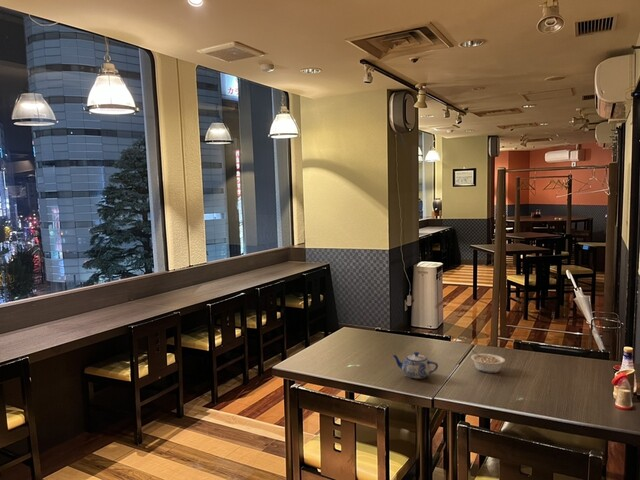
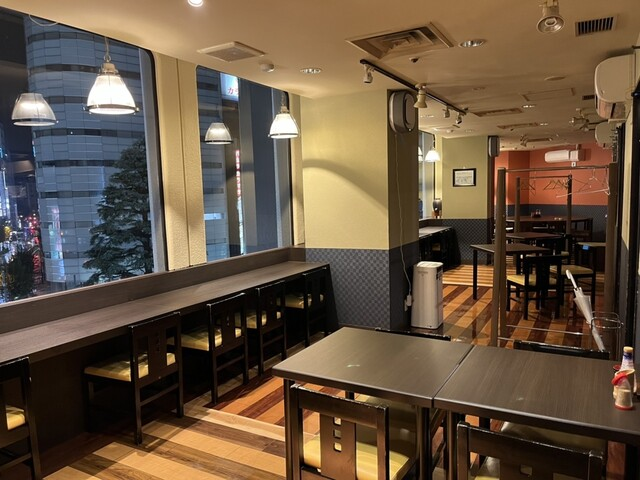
- legume [470,349,506,374]
- teapot [392,351,439,380]
